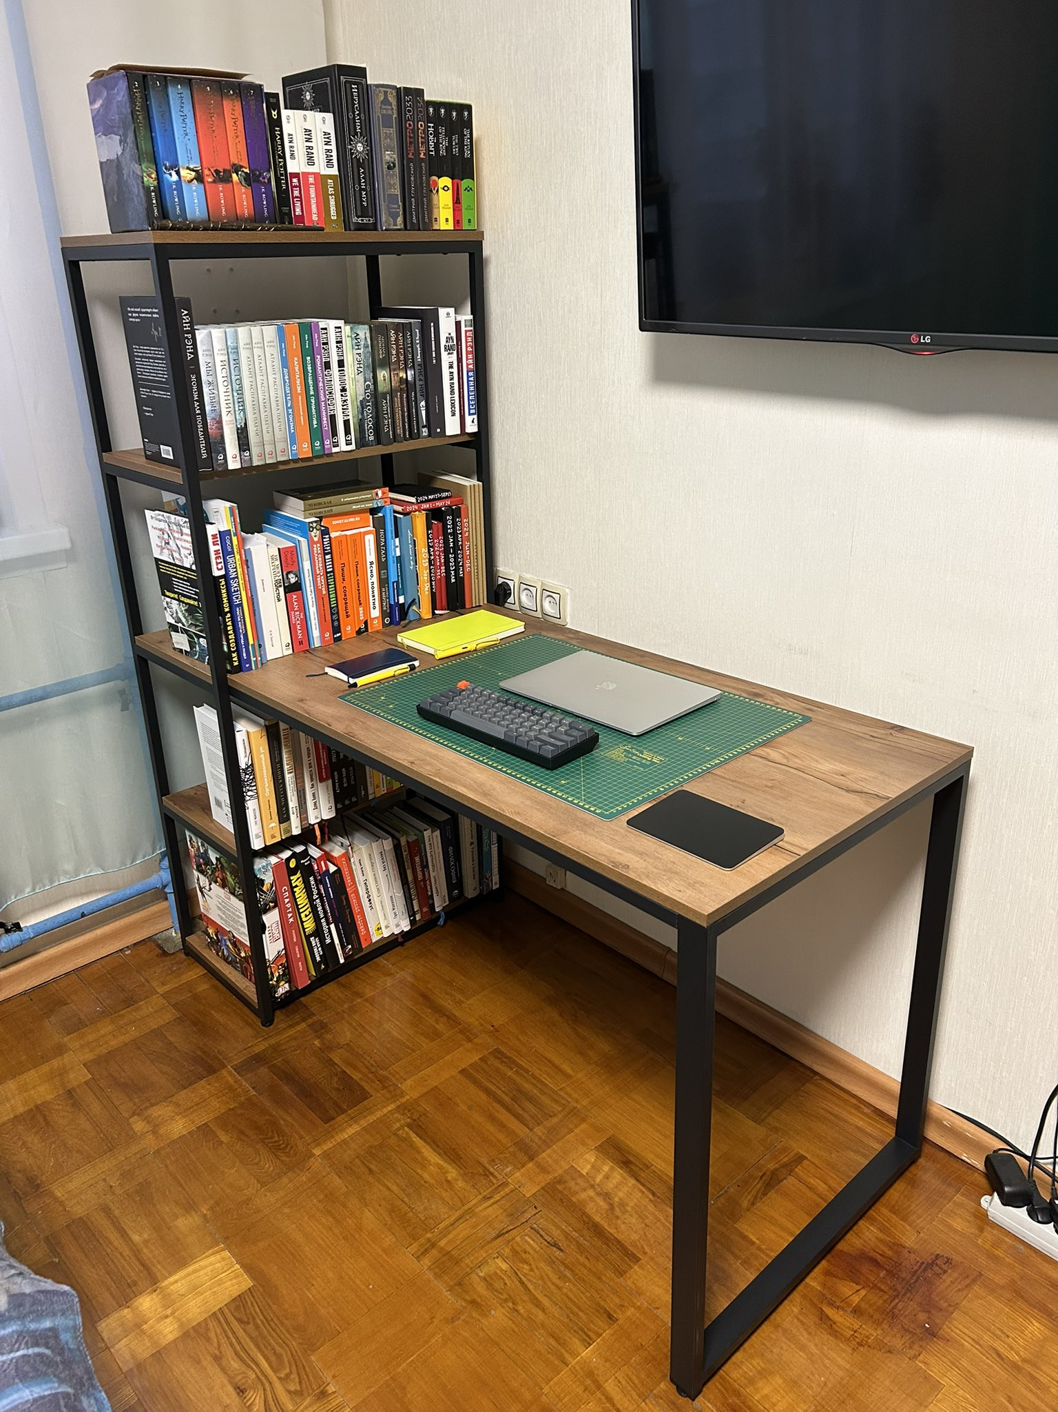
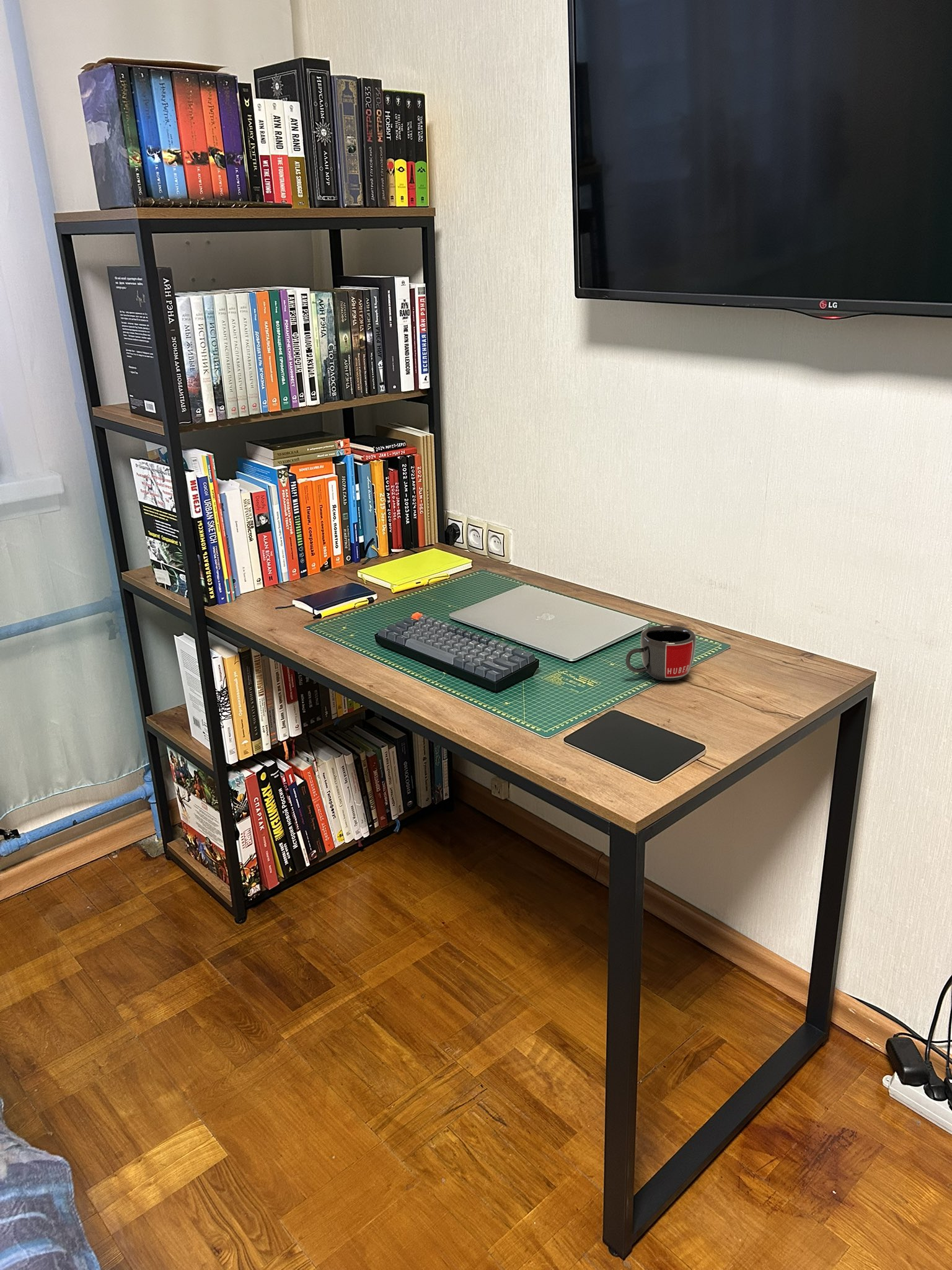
+ mug [625,624,697,682]
